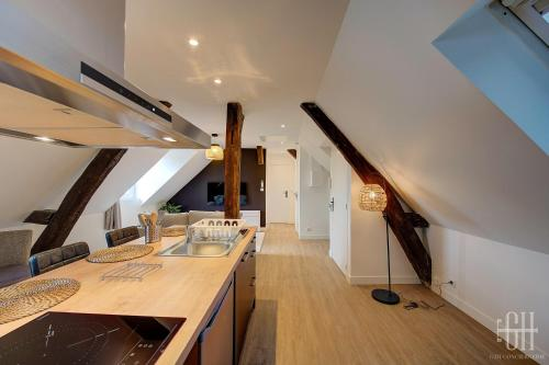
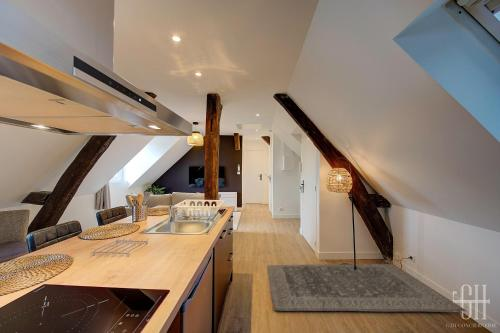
+ rug [266,259,468,313]
